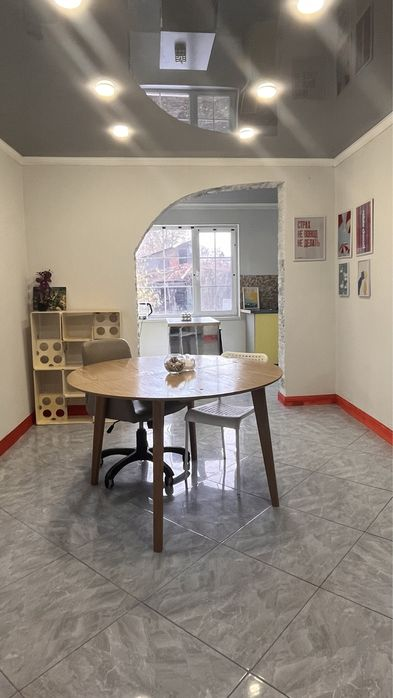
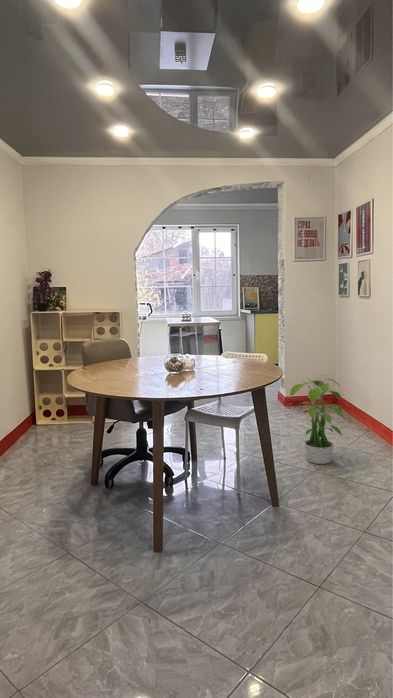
+ potted plant [288,376,347,465]
